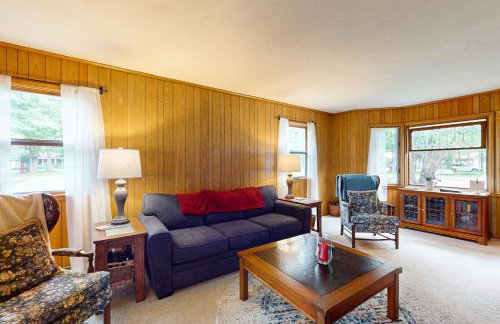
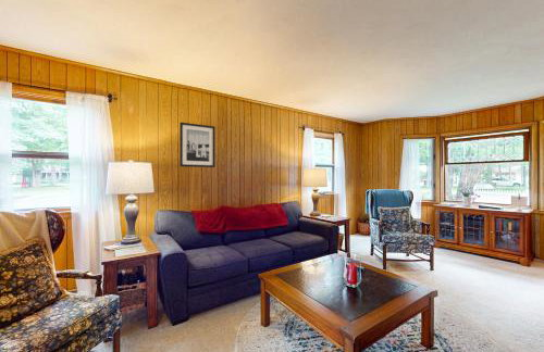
+ wall art [178,122,217,168]
